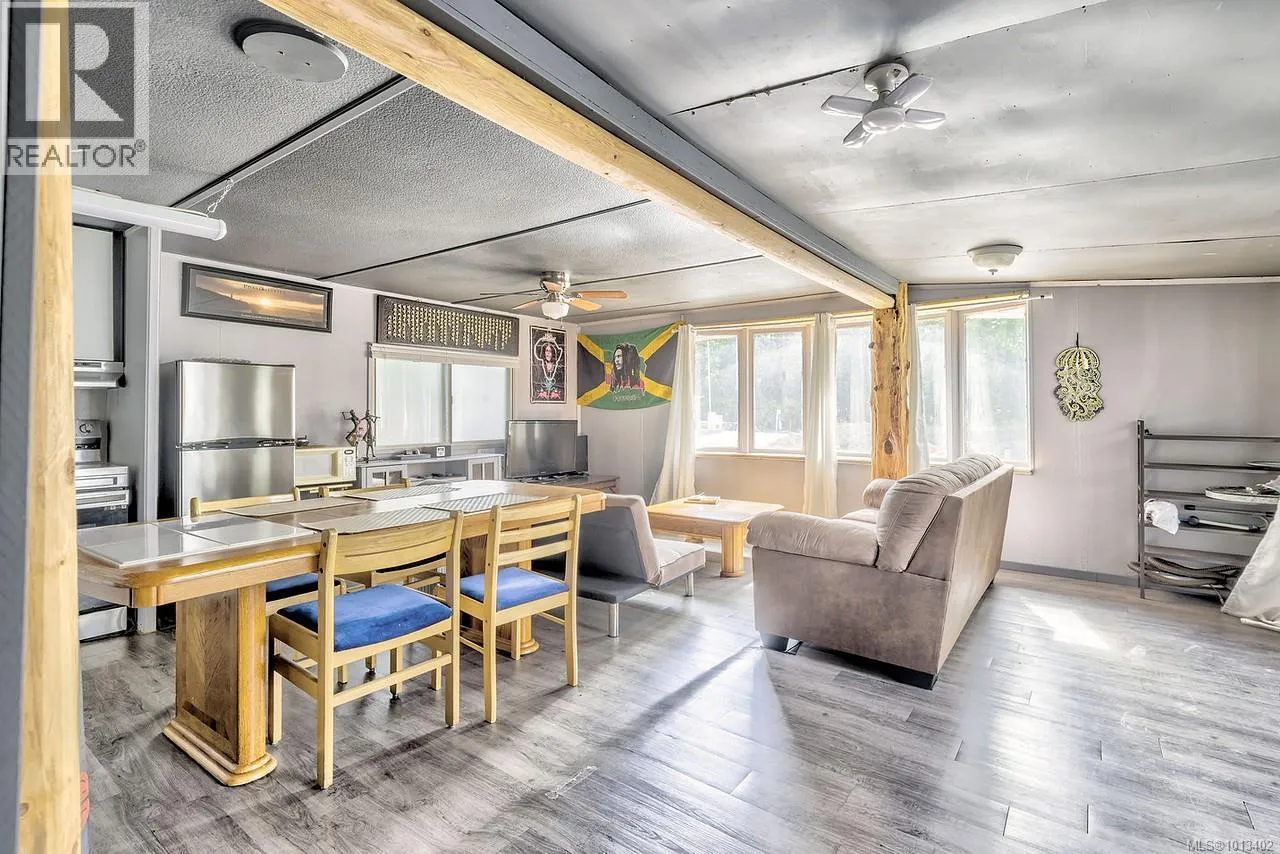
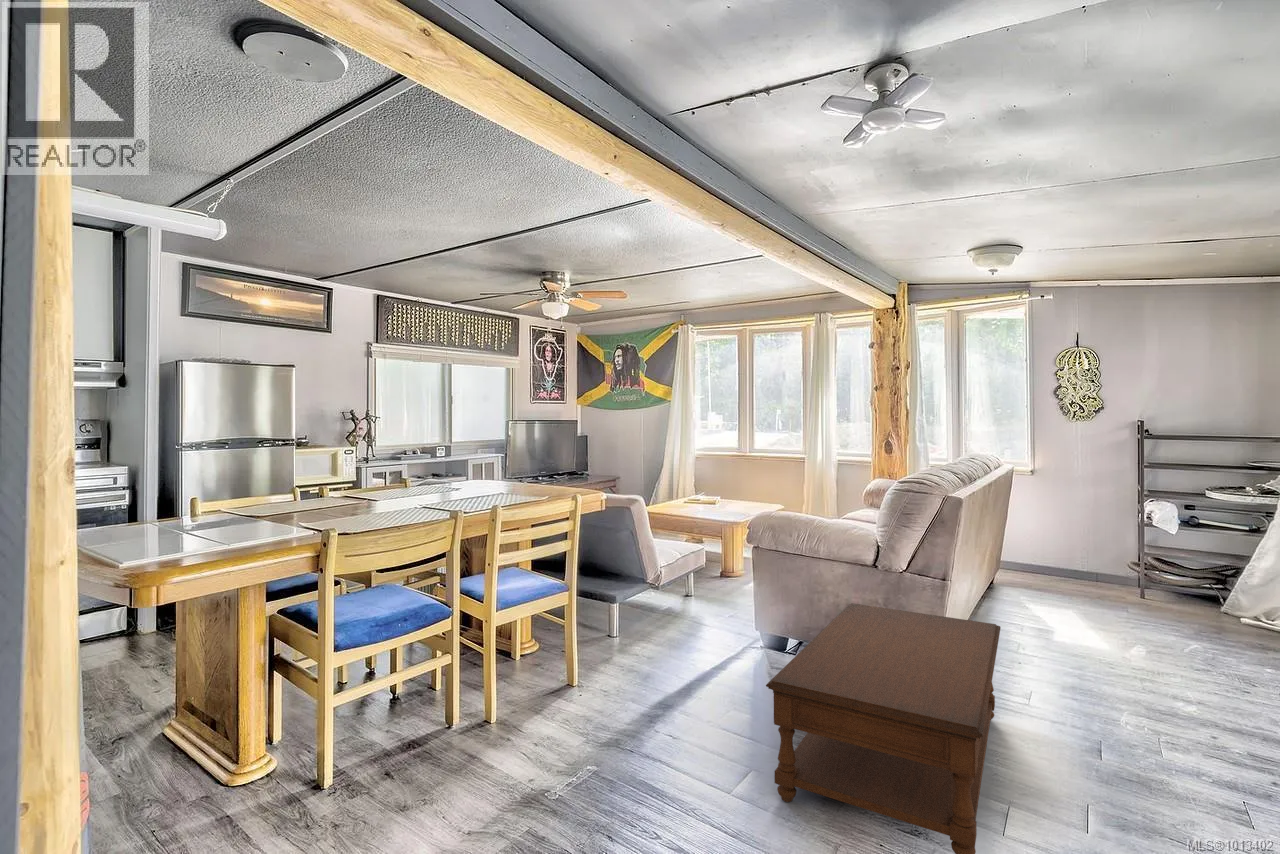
+ coffee table [765,602,1002,854]
